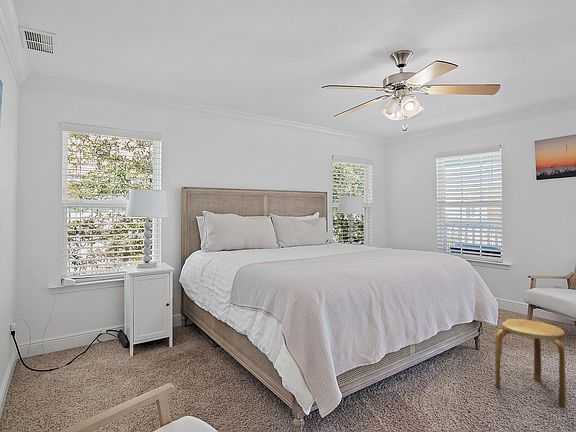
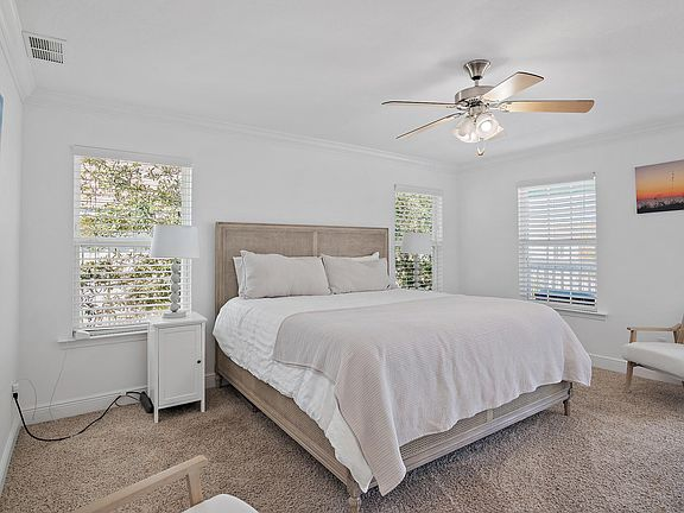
- stool [494,318,567,409]
